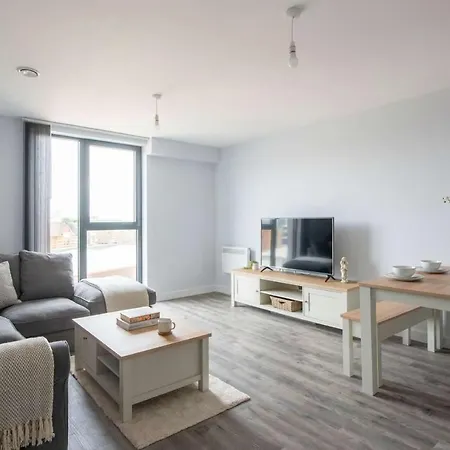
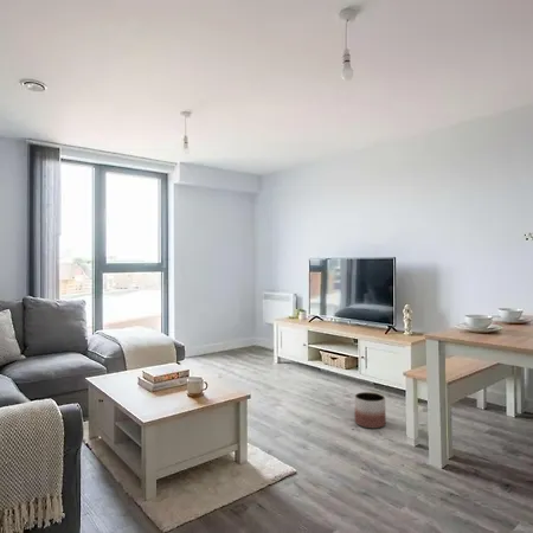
+ planter [354,391,387,430]
